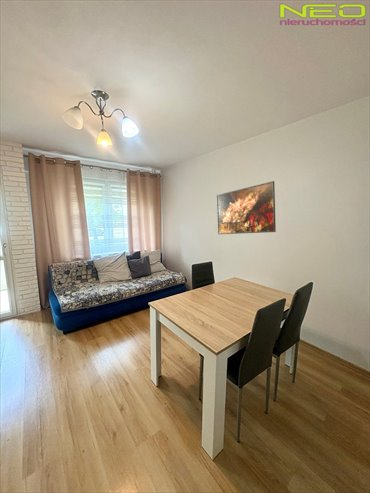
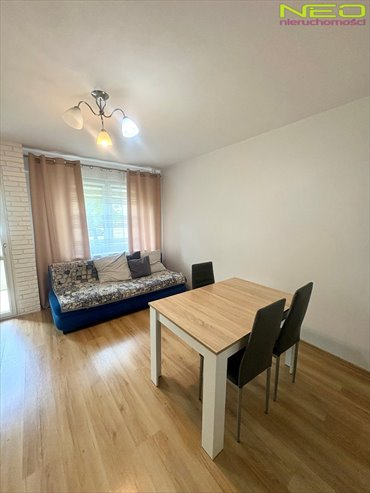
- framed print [216,180,277,235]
